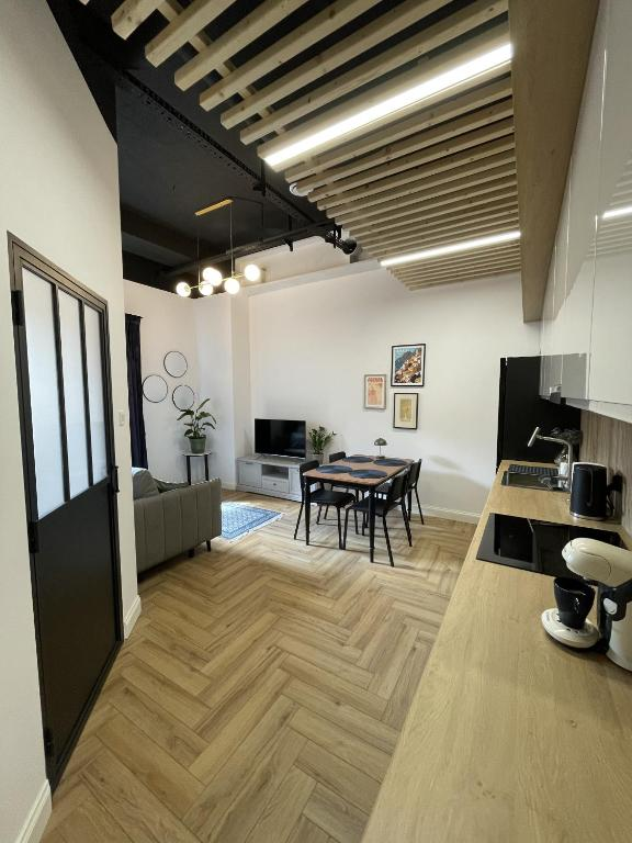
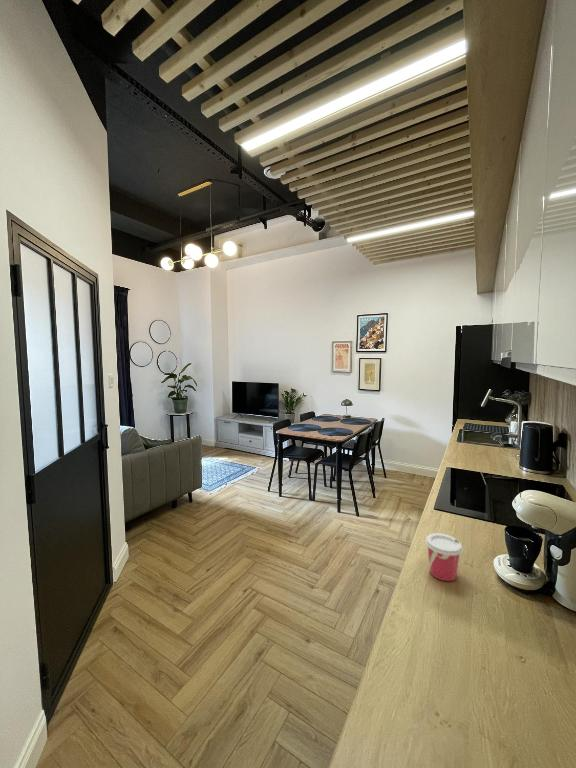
+ cup [424,532,464,582]
